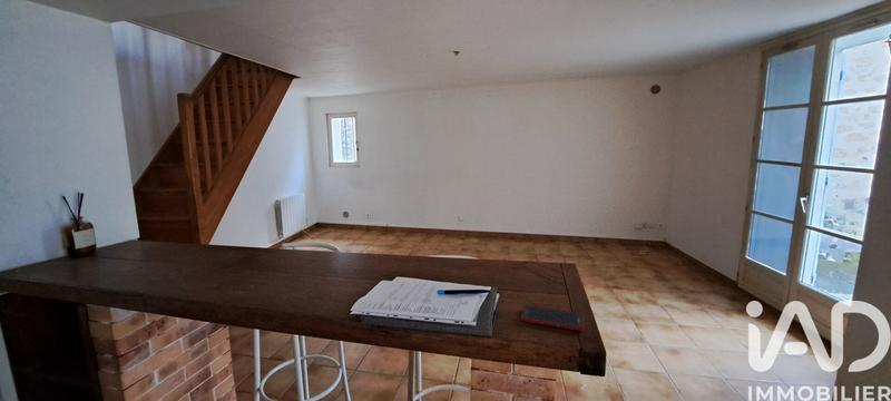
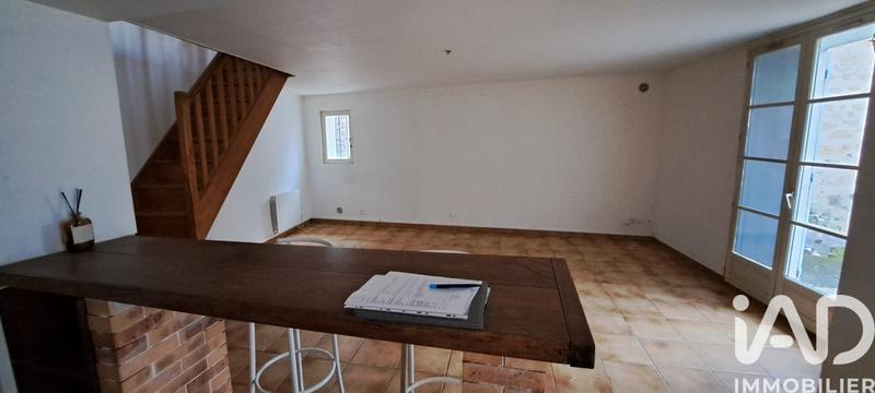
- cell phone [520,304,585,332]
